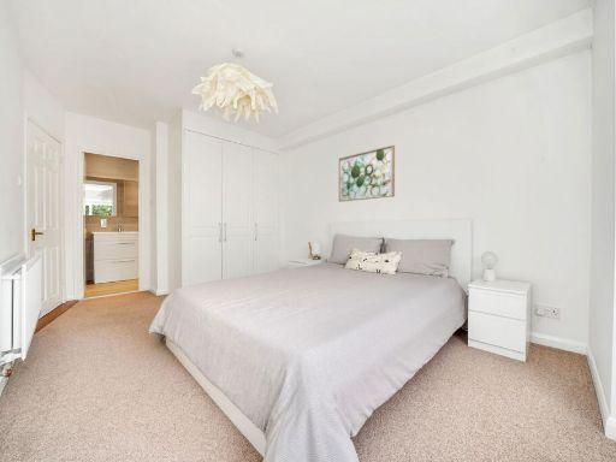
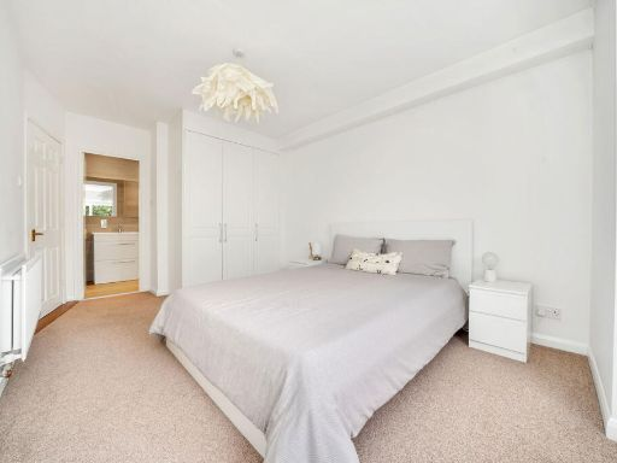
- wall art [338,144,396,203]
